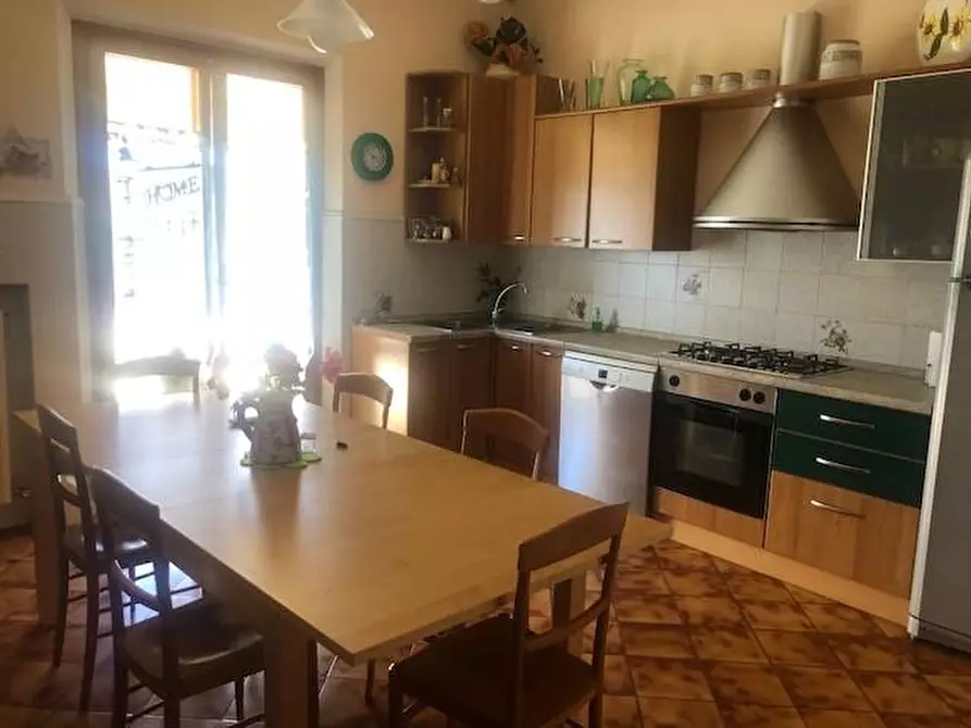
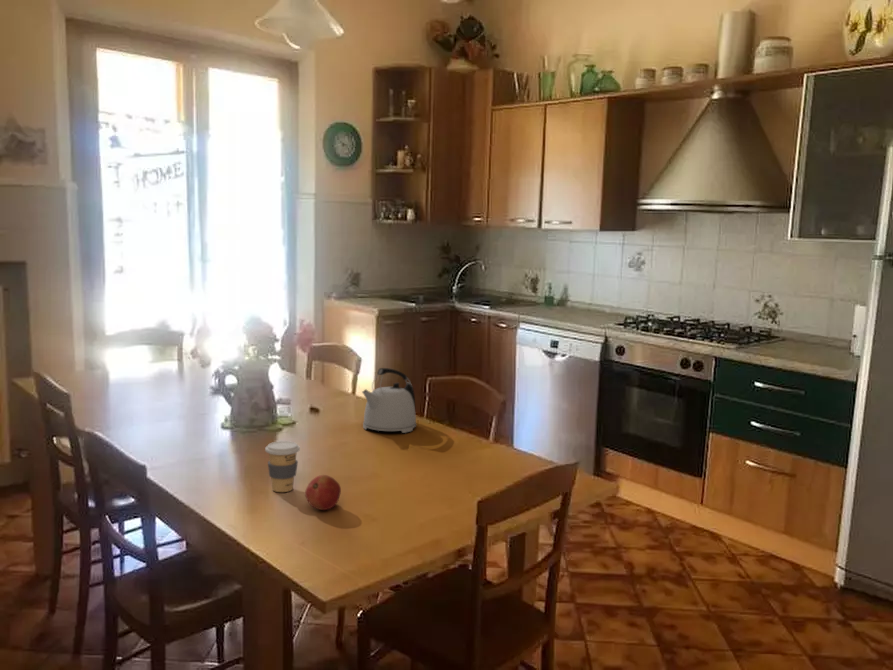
+ coffee cup [264,440,301,493]
+ kettle [361,367,417,434]
+ fruit [304,474,342,511]
